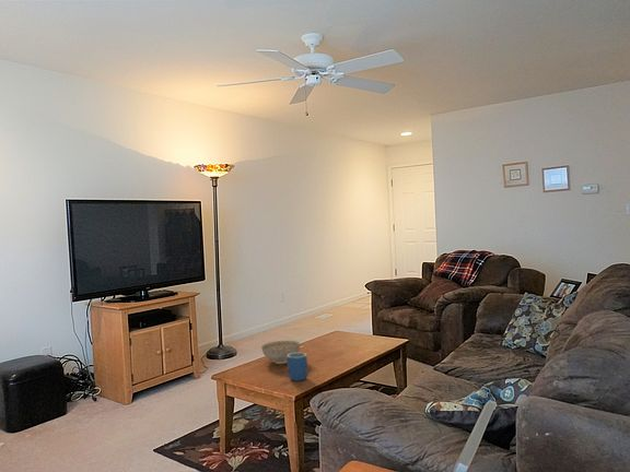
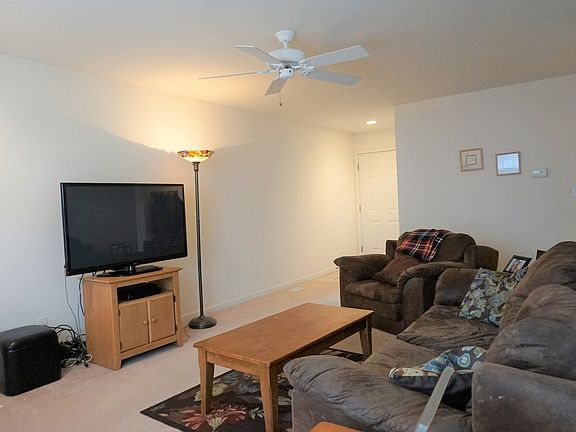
- decorative bowl [260,340,302,365]
- mug [285,352,308,382]
